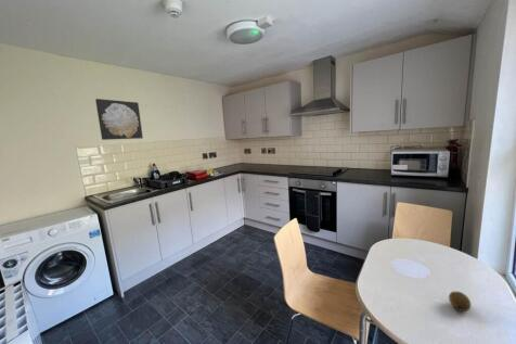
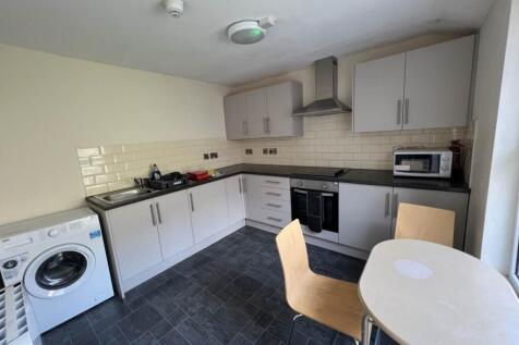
- wall art [94,98,144,141]
- fruit [448,290,473,313]
